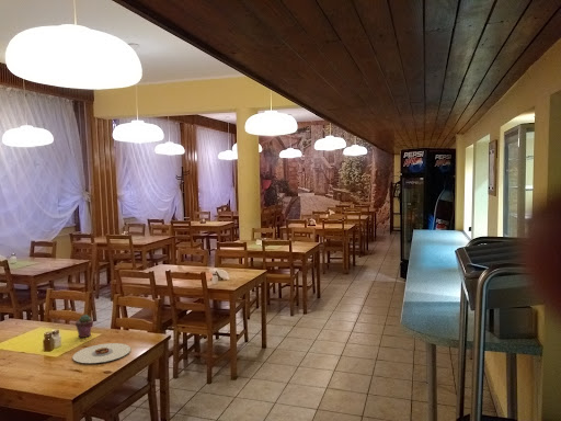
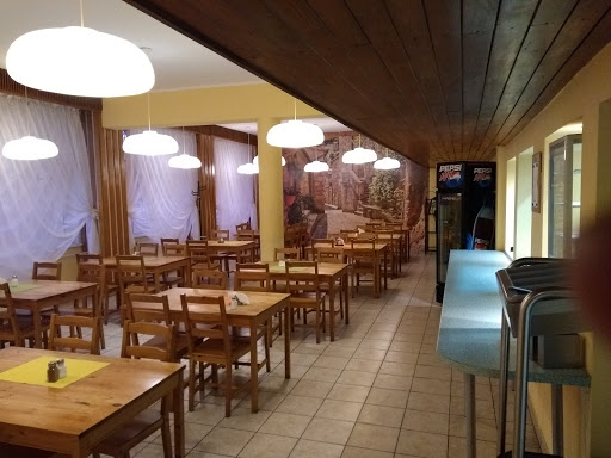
- plate [71,342,131,364]
- potted succulent [75,314,94,339]
